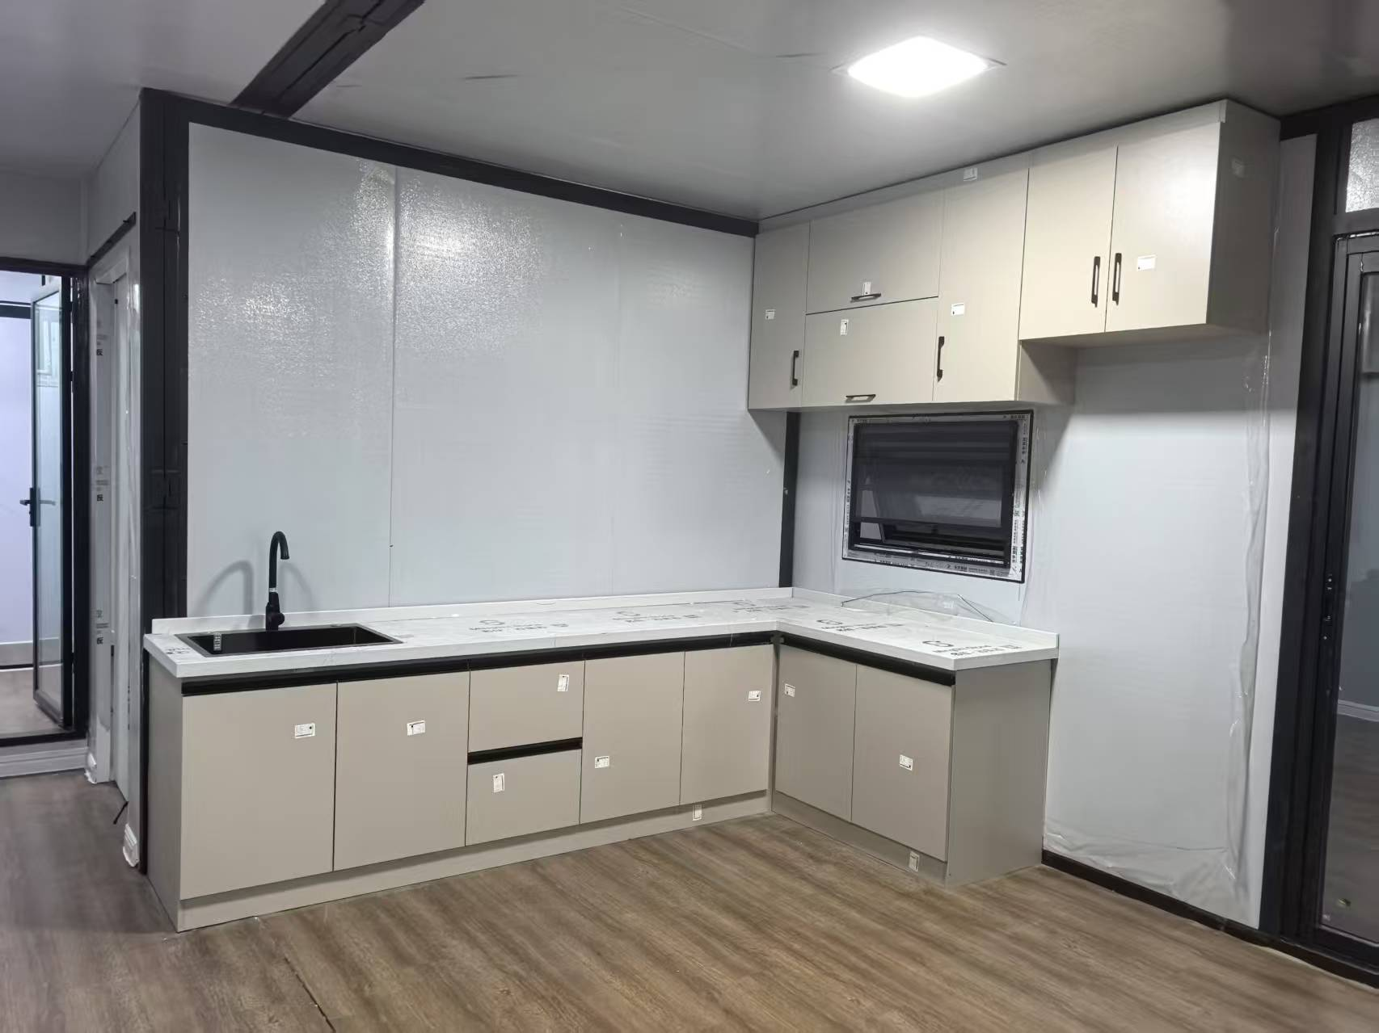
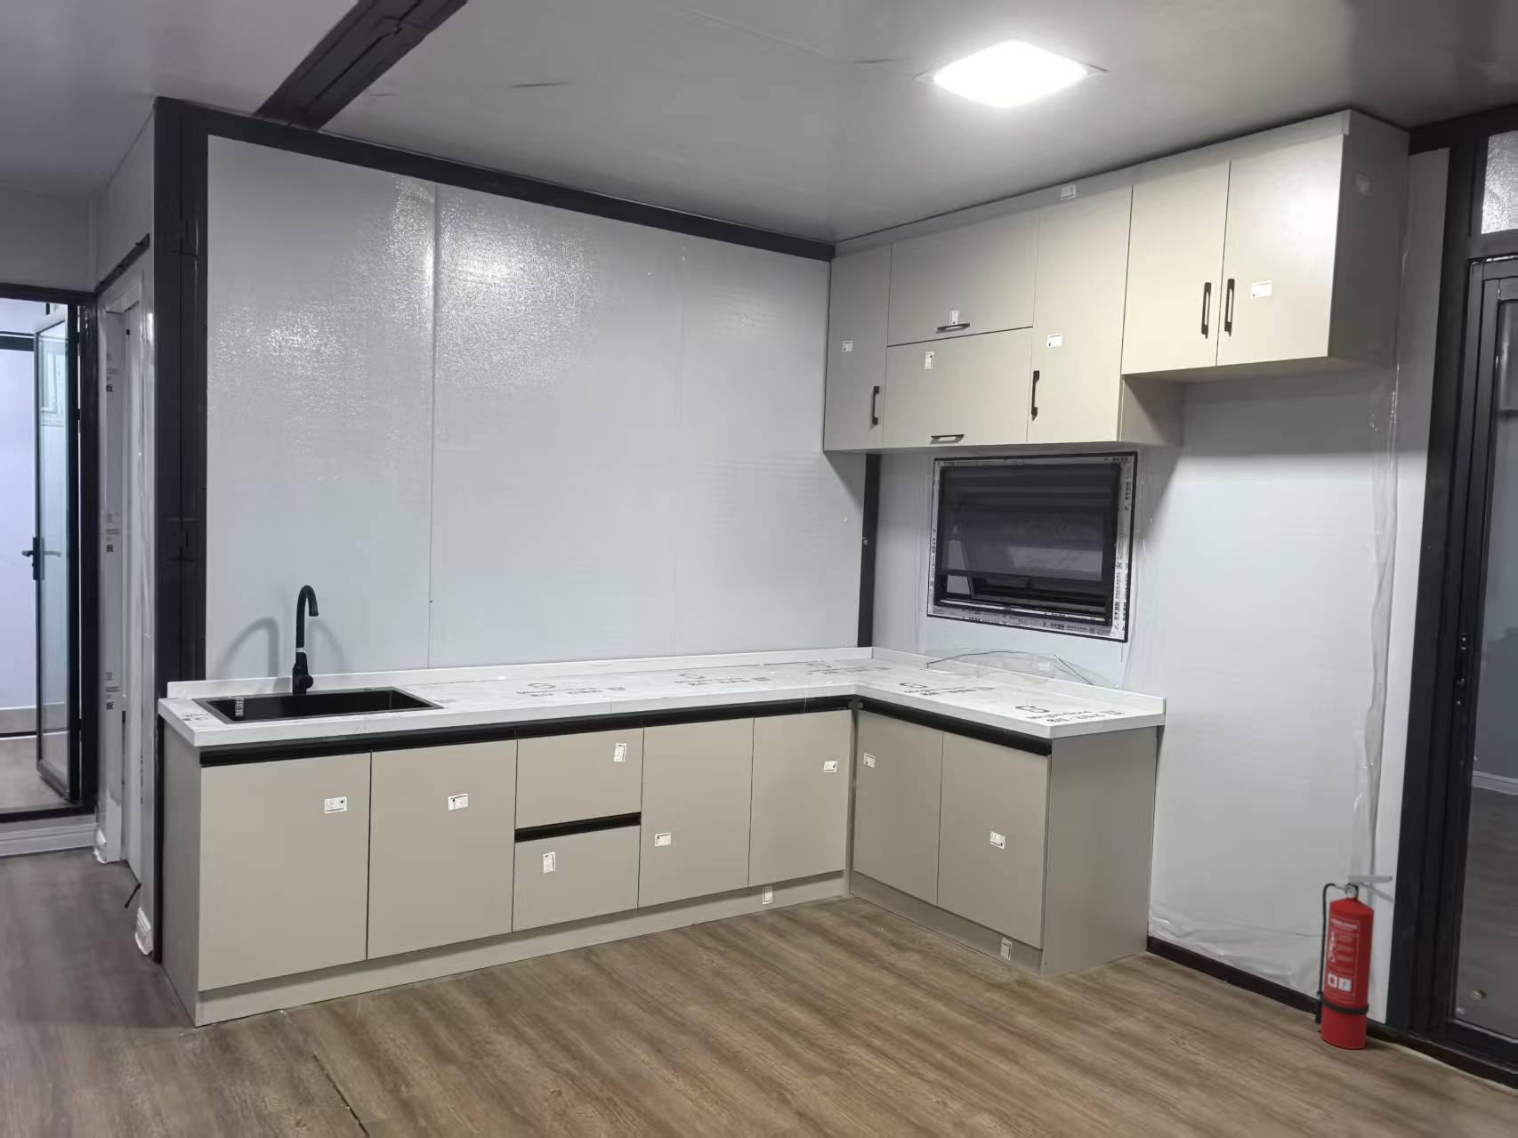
+ fire extinguisher [1314,874,1396,1050]
